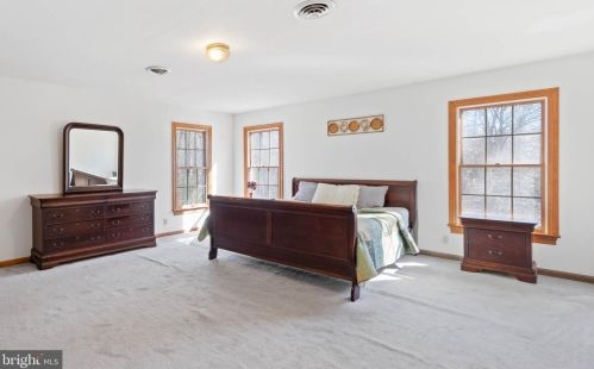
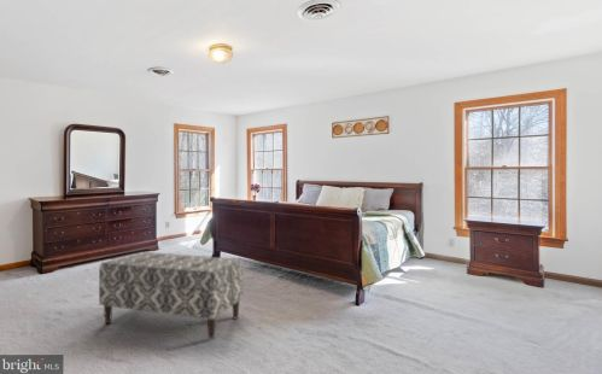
+ bench [98,251,245,340]
